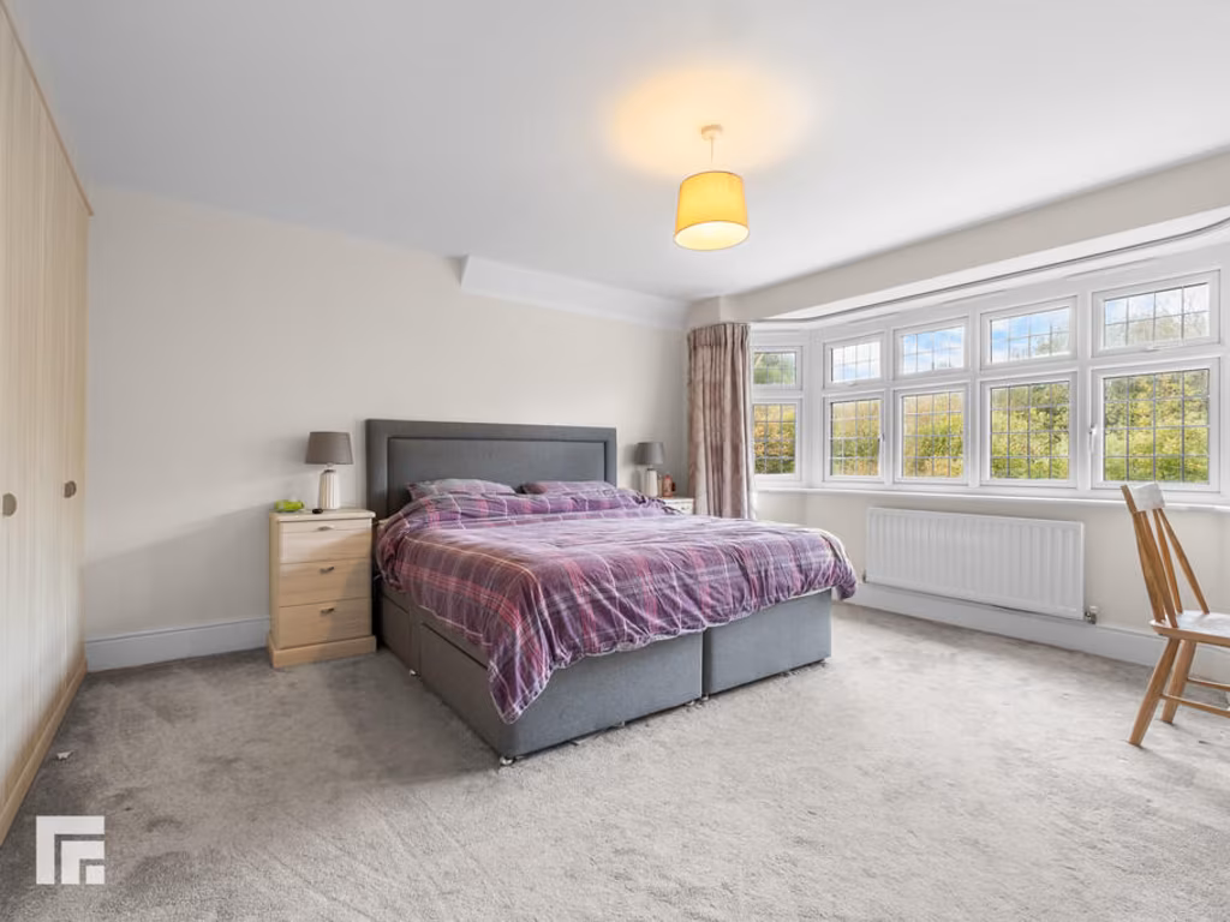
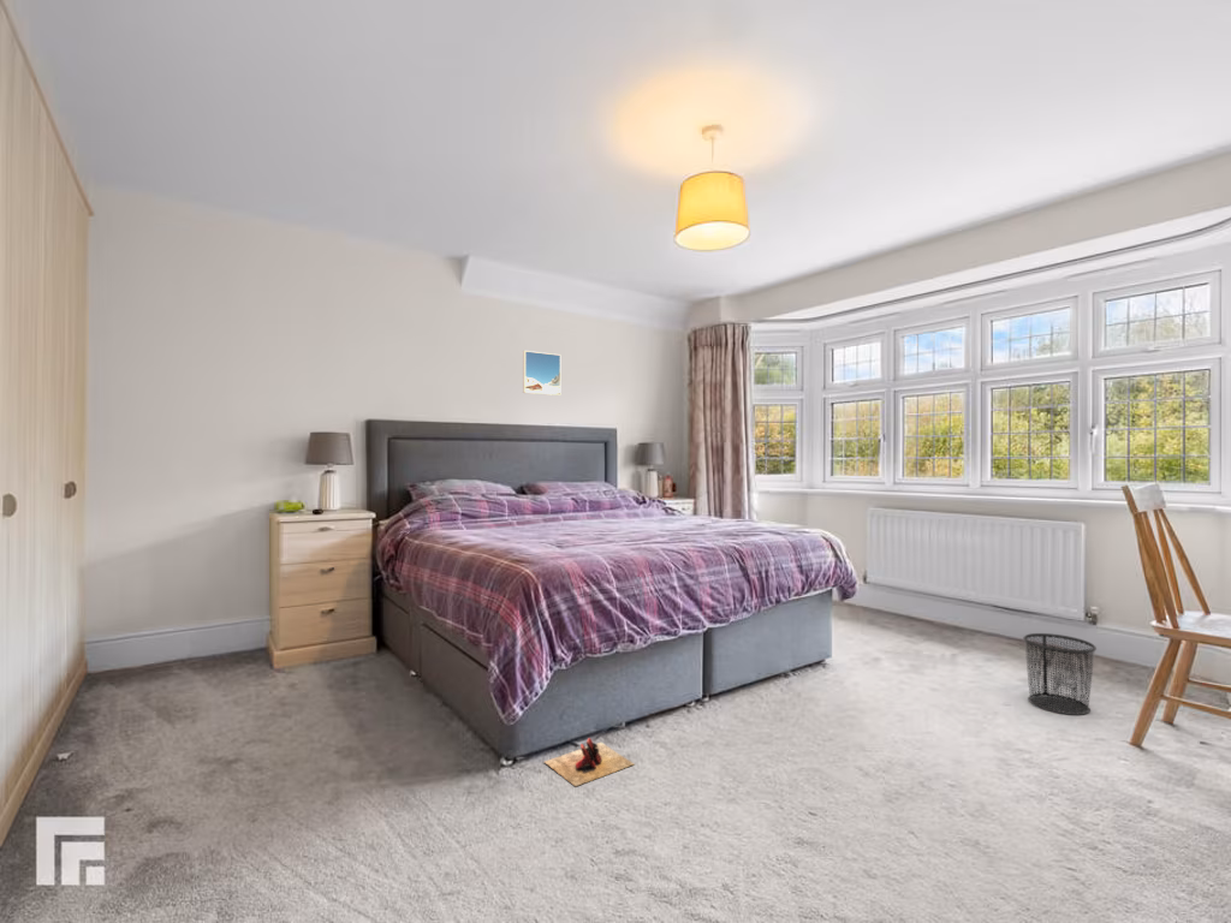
+ slippers [543,737,636,787]
+ waste bin [1022,632,1098,716]
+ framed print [522,350,561,397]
